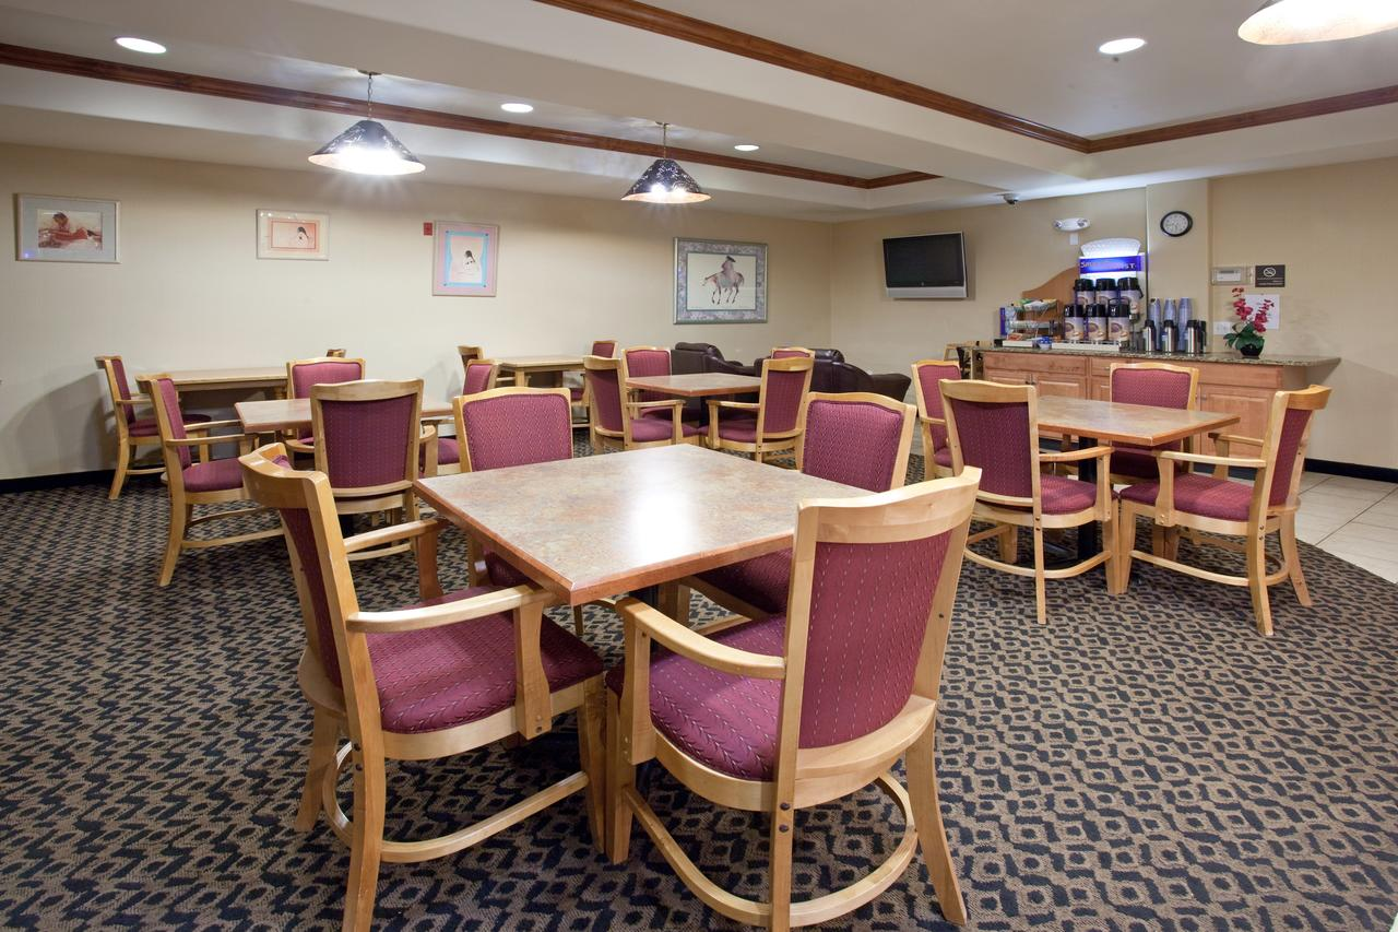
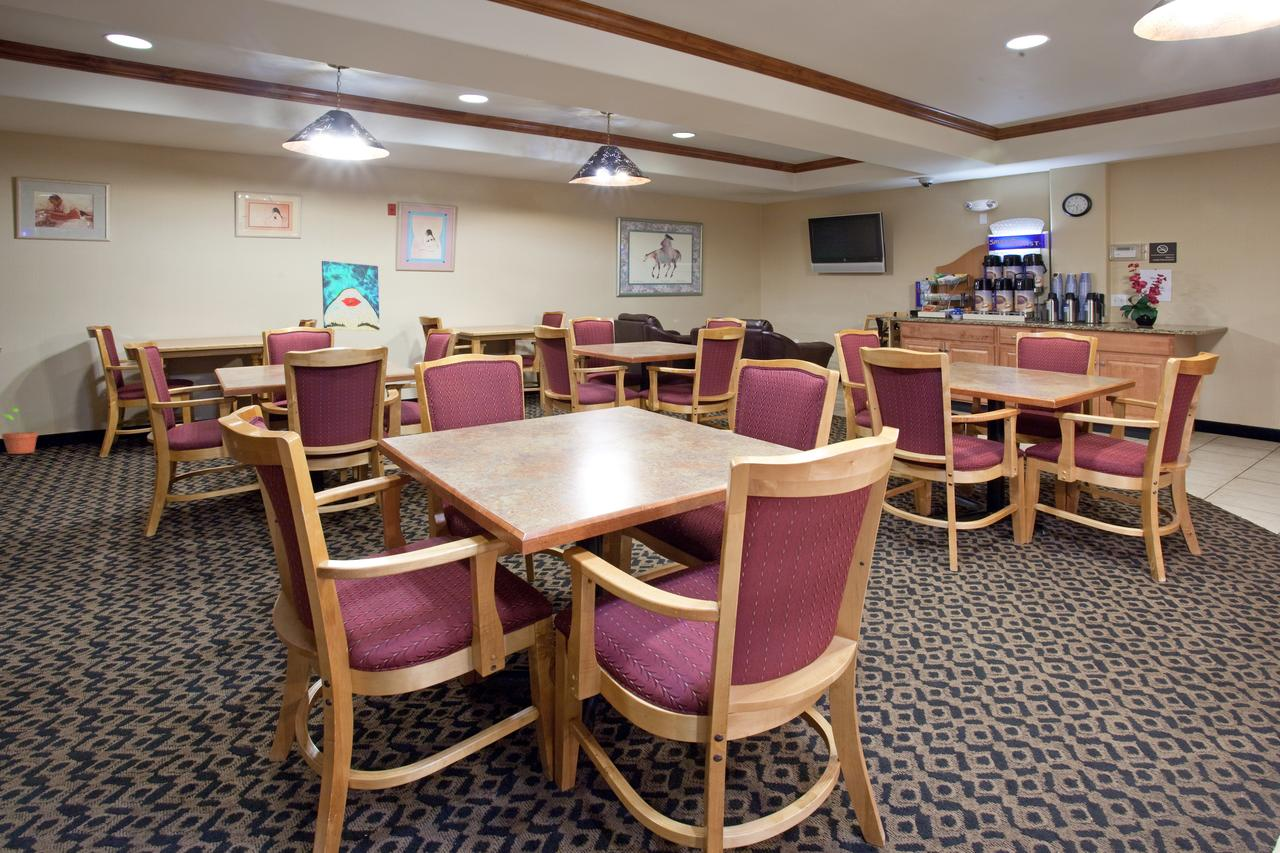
+ wall art [321,260,381,332]
+ potted plant [1,406,39,455]
